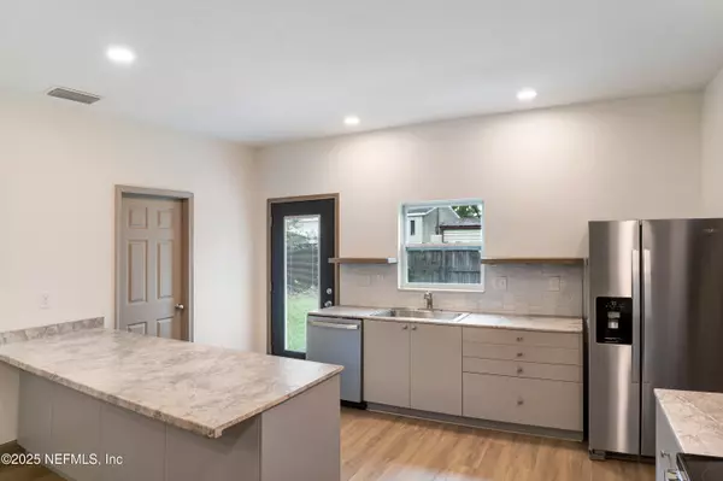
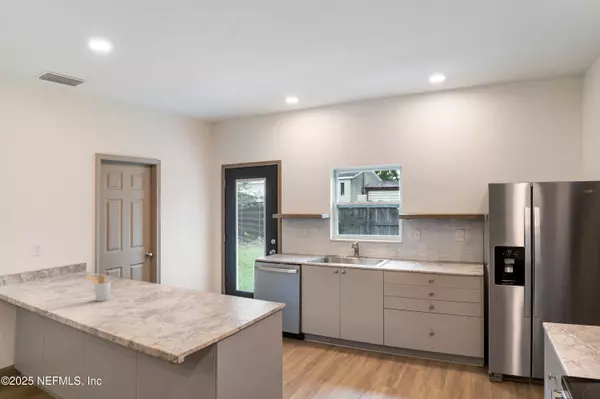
+ utensil holder [85,274,112,302]
